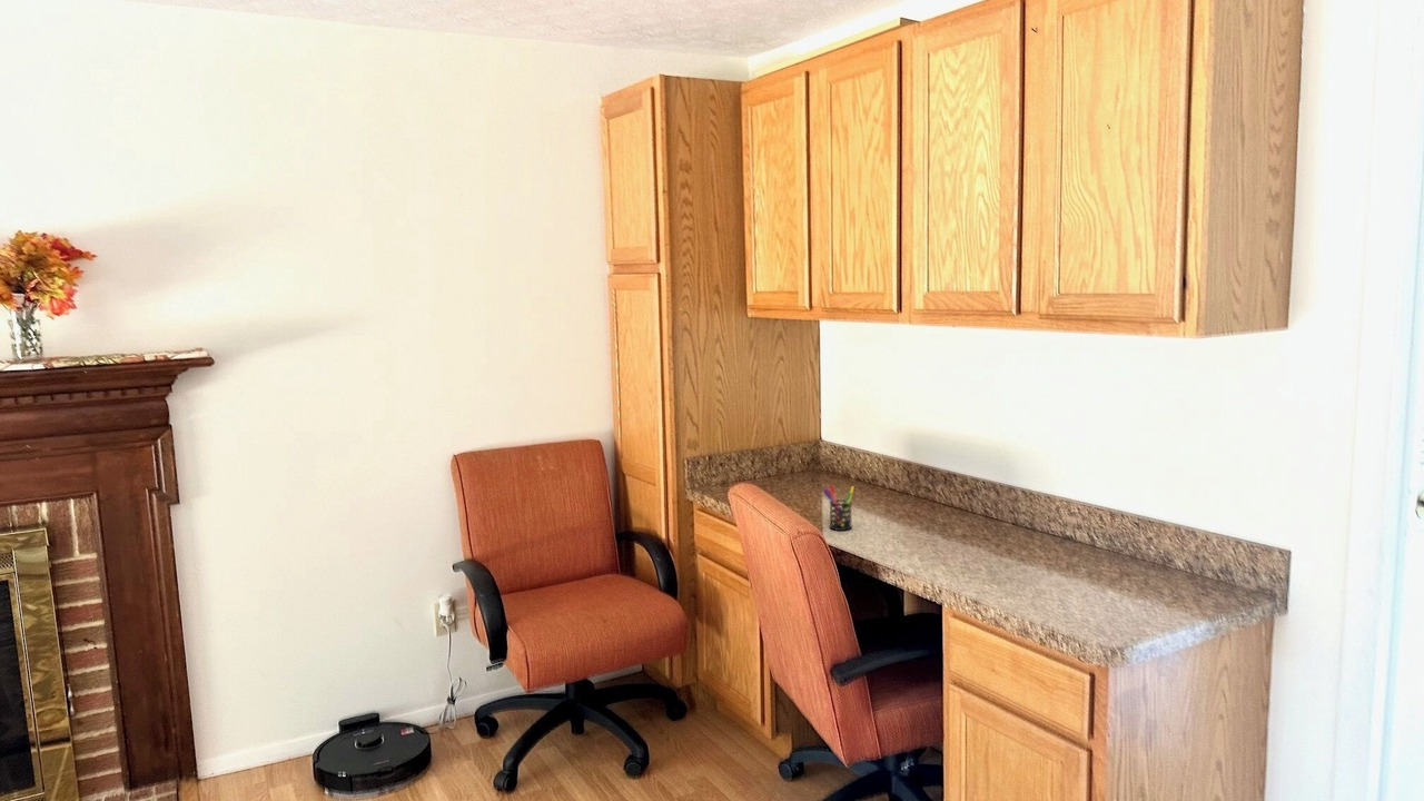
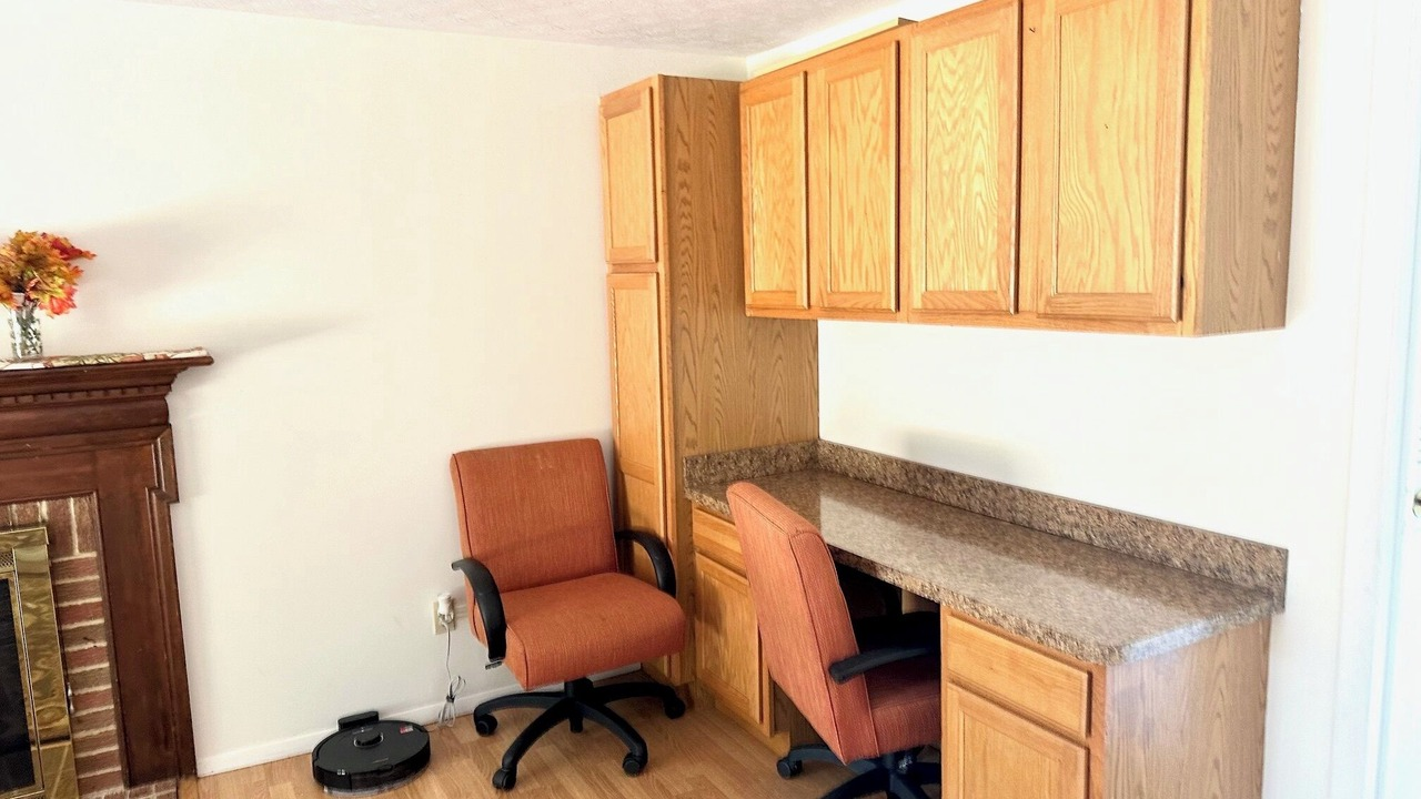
- pen holder [822,483,856,532]
